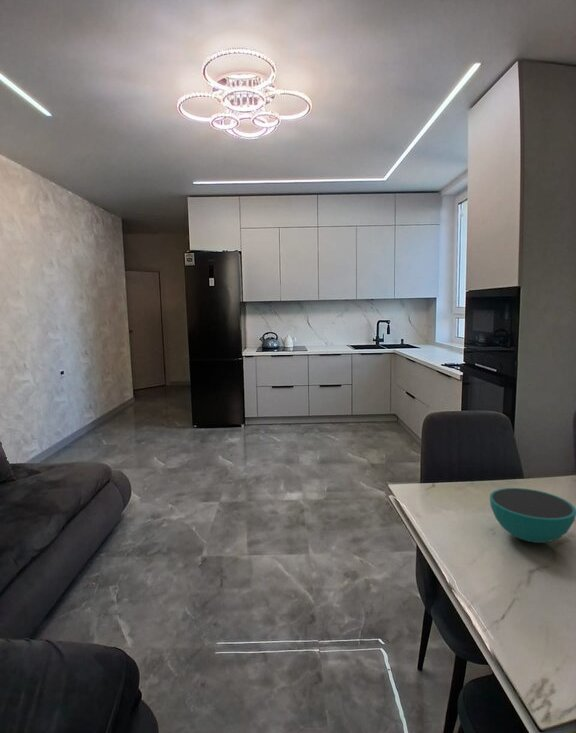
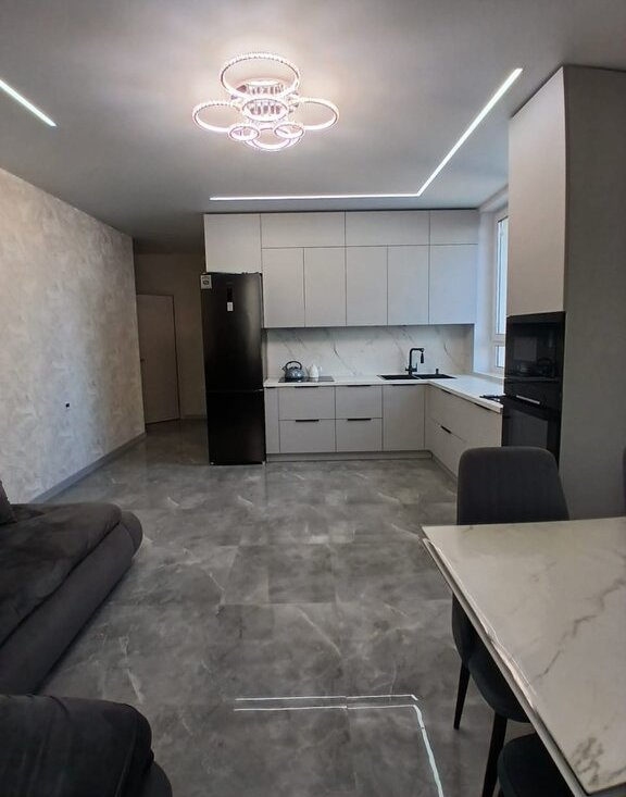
- bowl [489,487,576,544]
